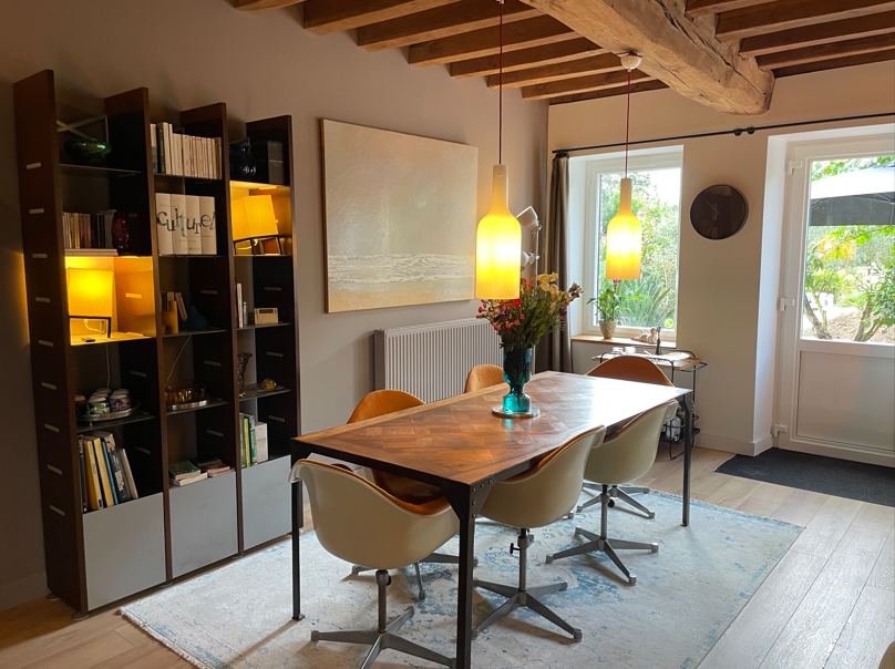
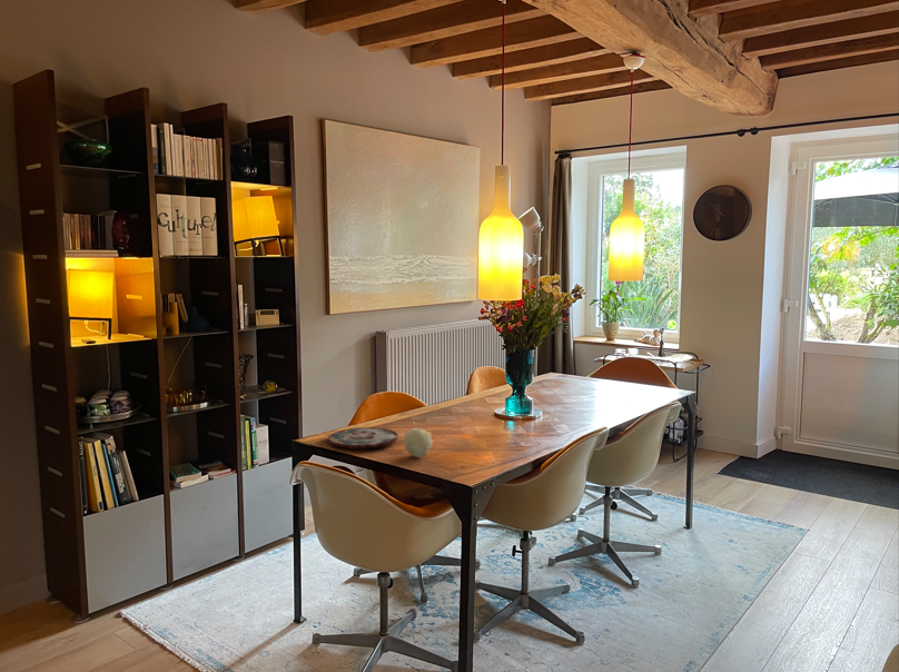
+ plate [326,426,399,449]
+ fruit [403,427,433,458]
